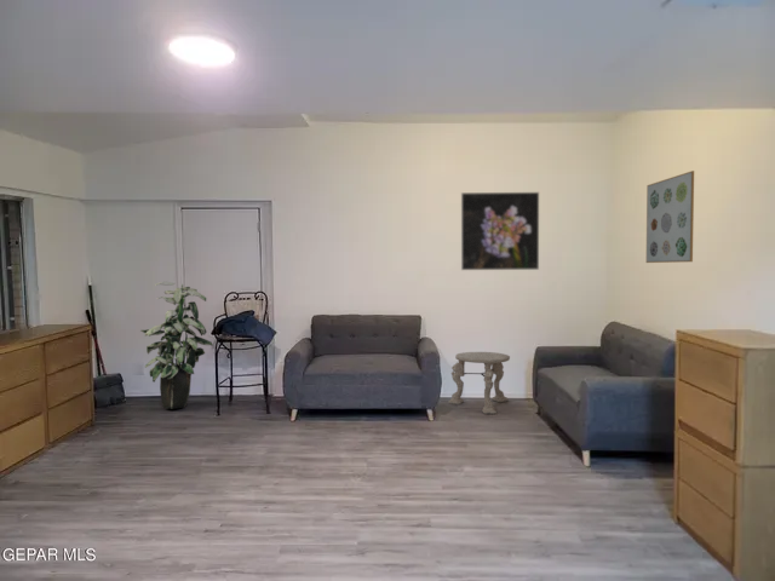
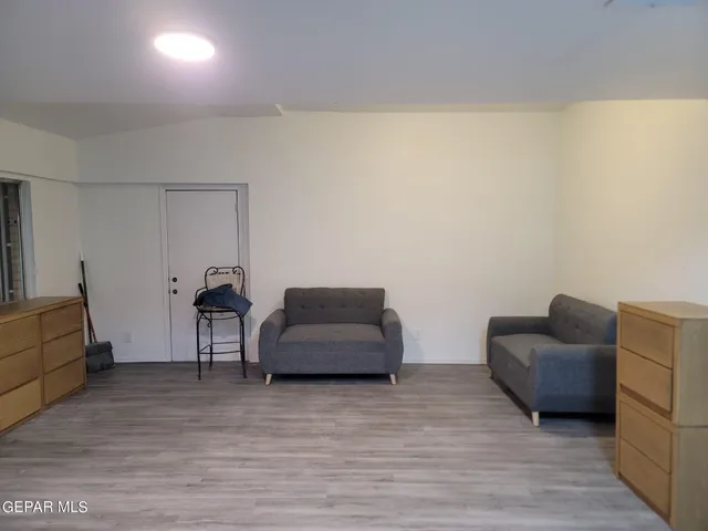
- indoor plant [139,281,214,410]
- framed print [460,191,540,271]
- side table [448,351,511,415]
- wall art [645,169,695,264]
